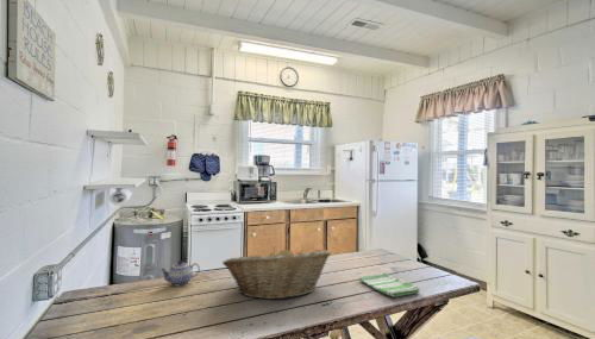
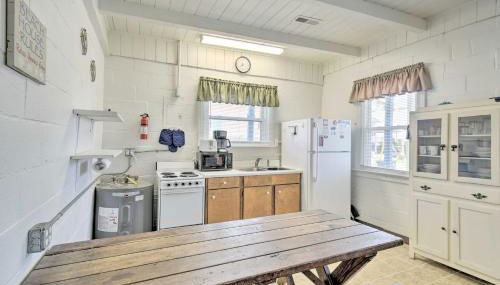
- teapot [158,259,201,287]
- fruit basket [221,246,332,301]
- dish towel [358,271,421,297]
